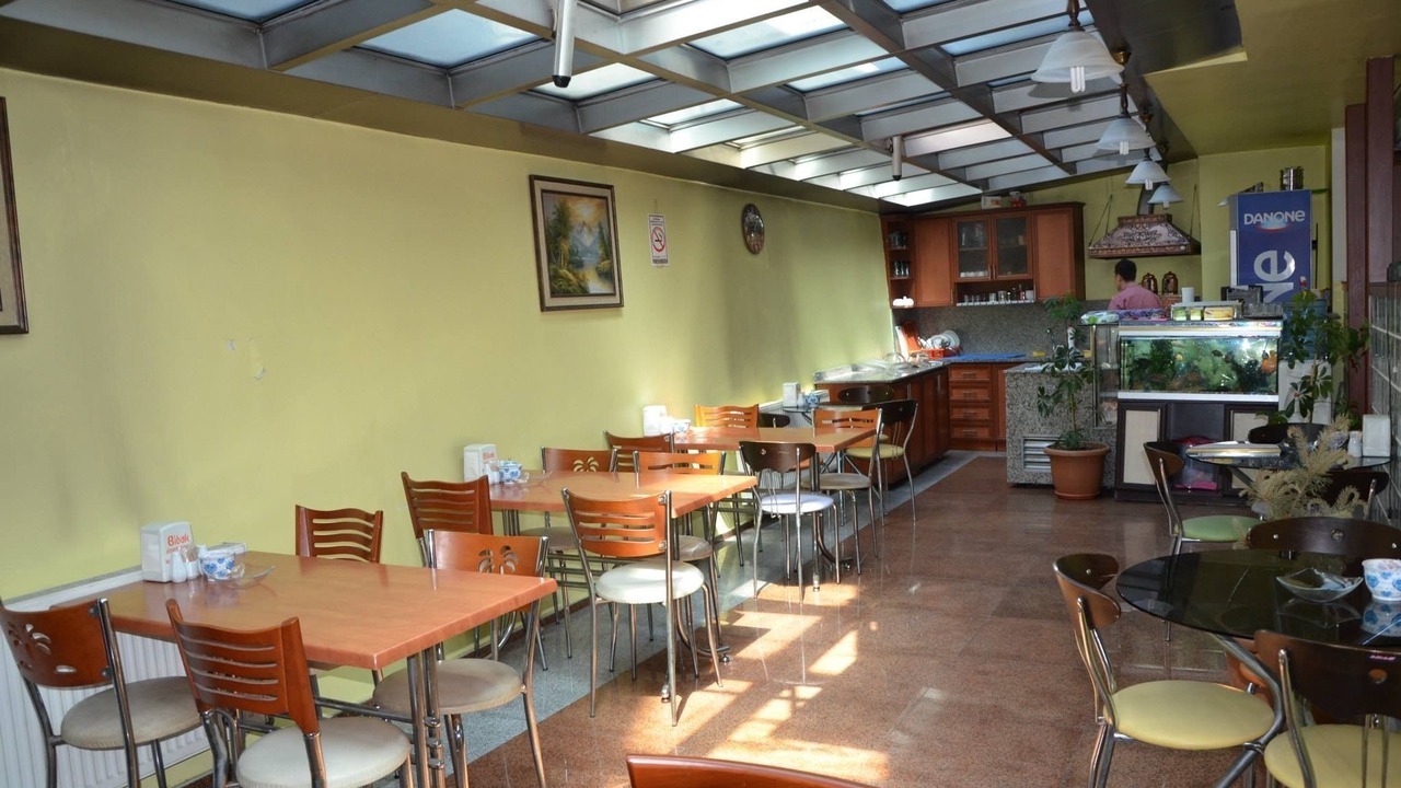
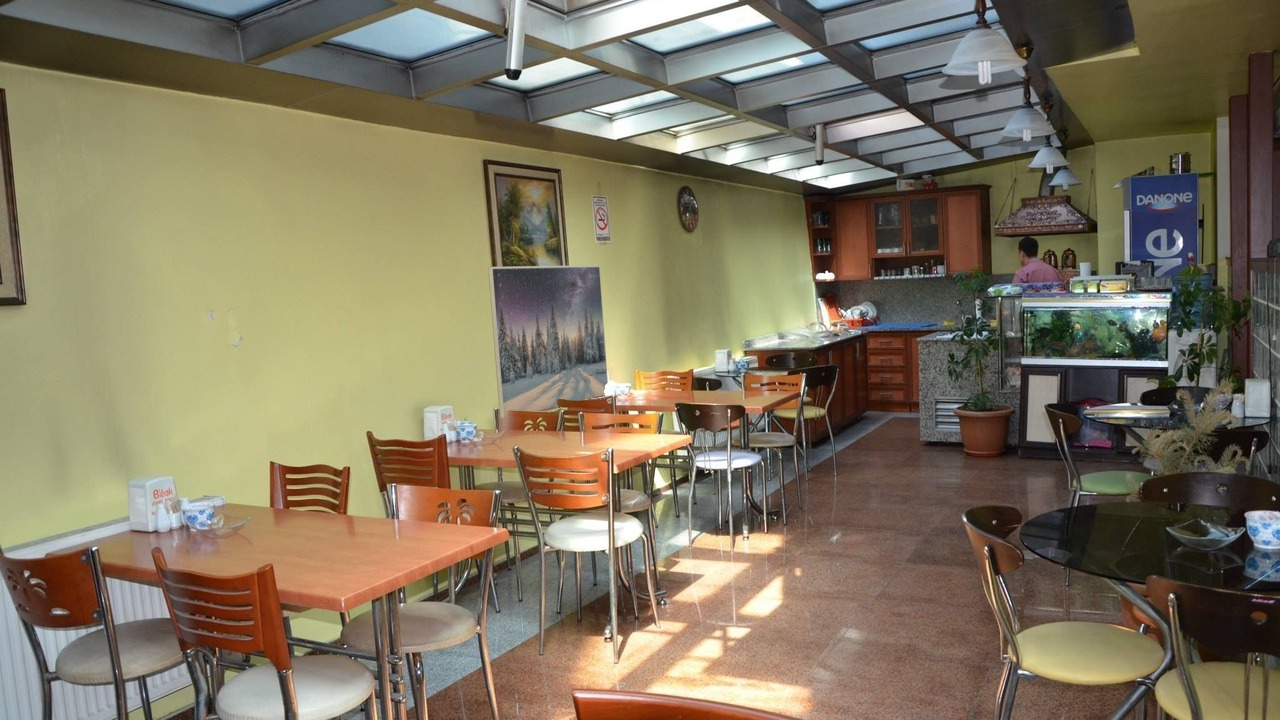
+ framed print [487,264,609,420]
